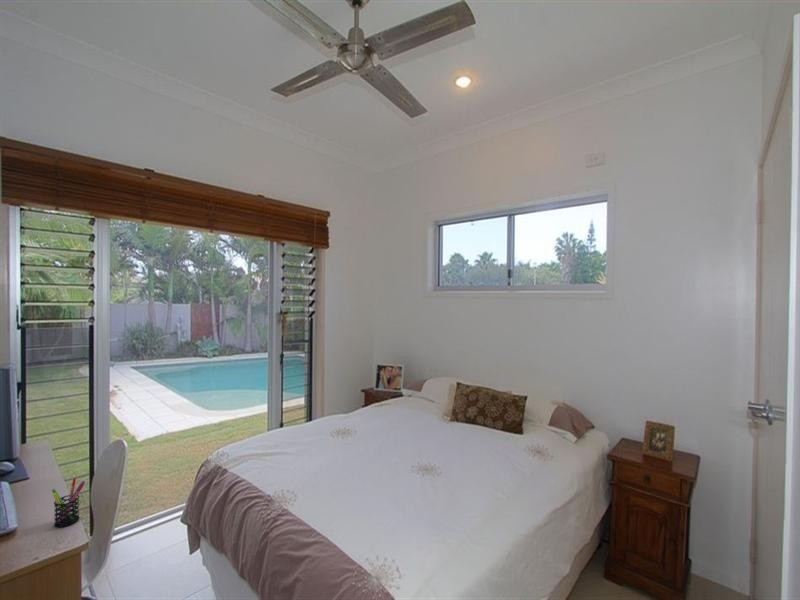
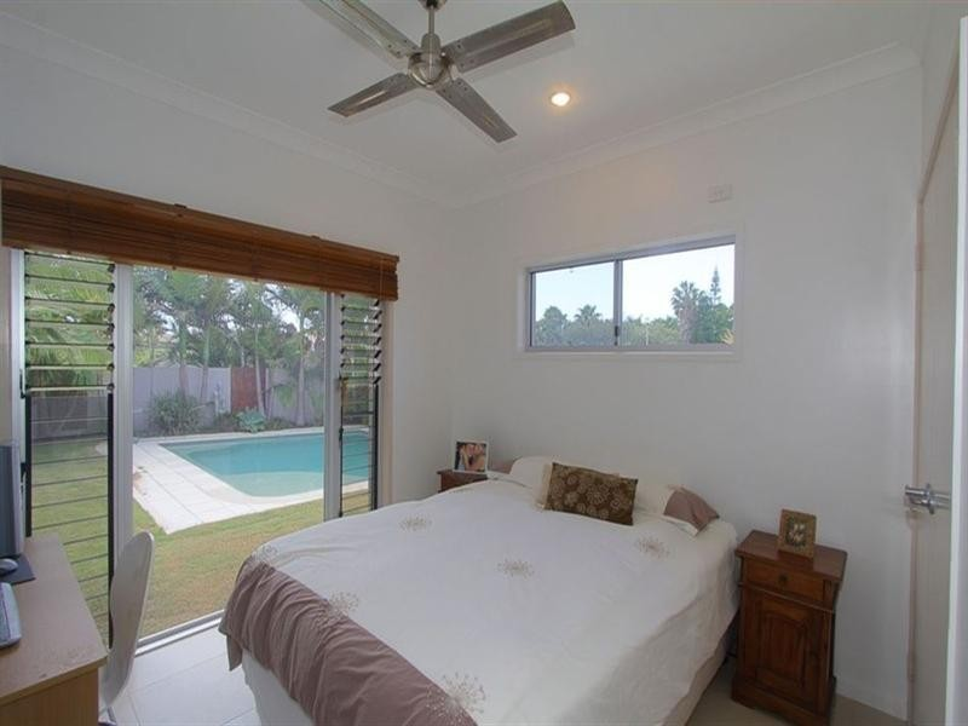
- pen holder [50,477,86,528]
